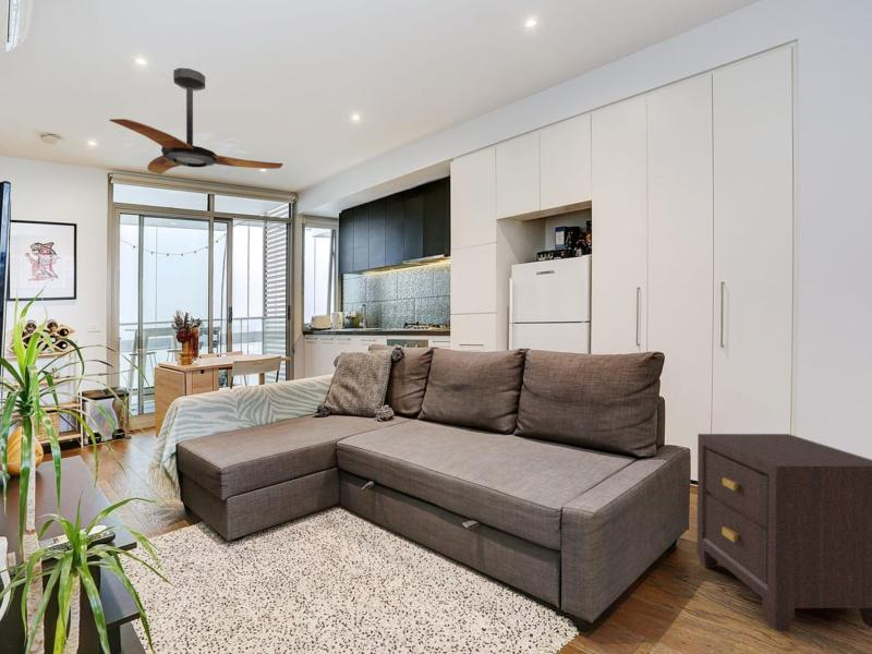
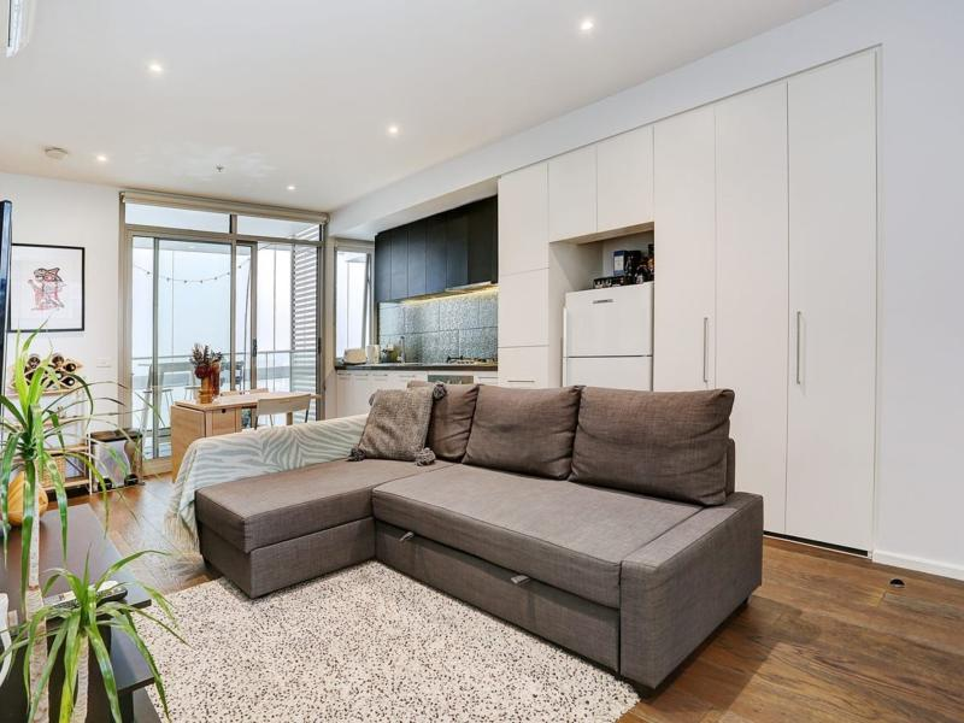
- ceiling fan [108,66,284,175]
- nightstand [697,433,872,631]
